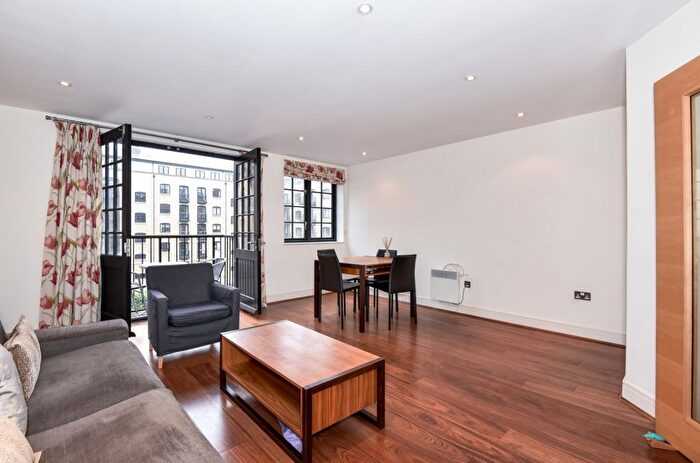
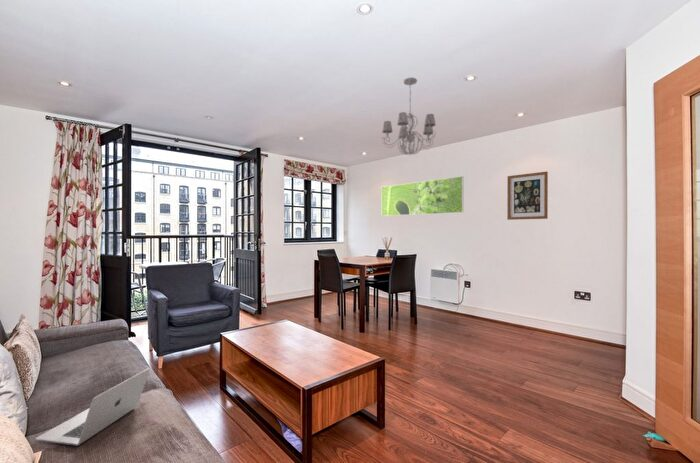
+ chandelier [380,77,437,156]
+ wall art [506,171,549,221]
+ laptop [35,367,151,447]
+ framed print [381,175,464,217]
